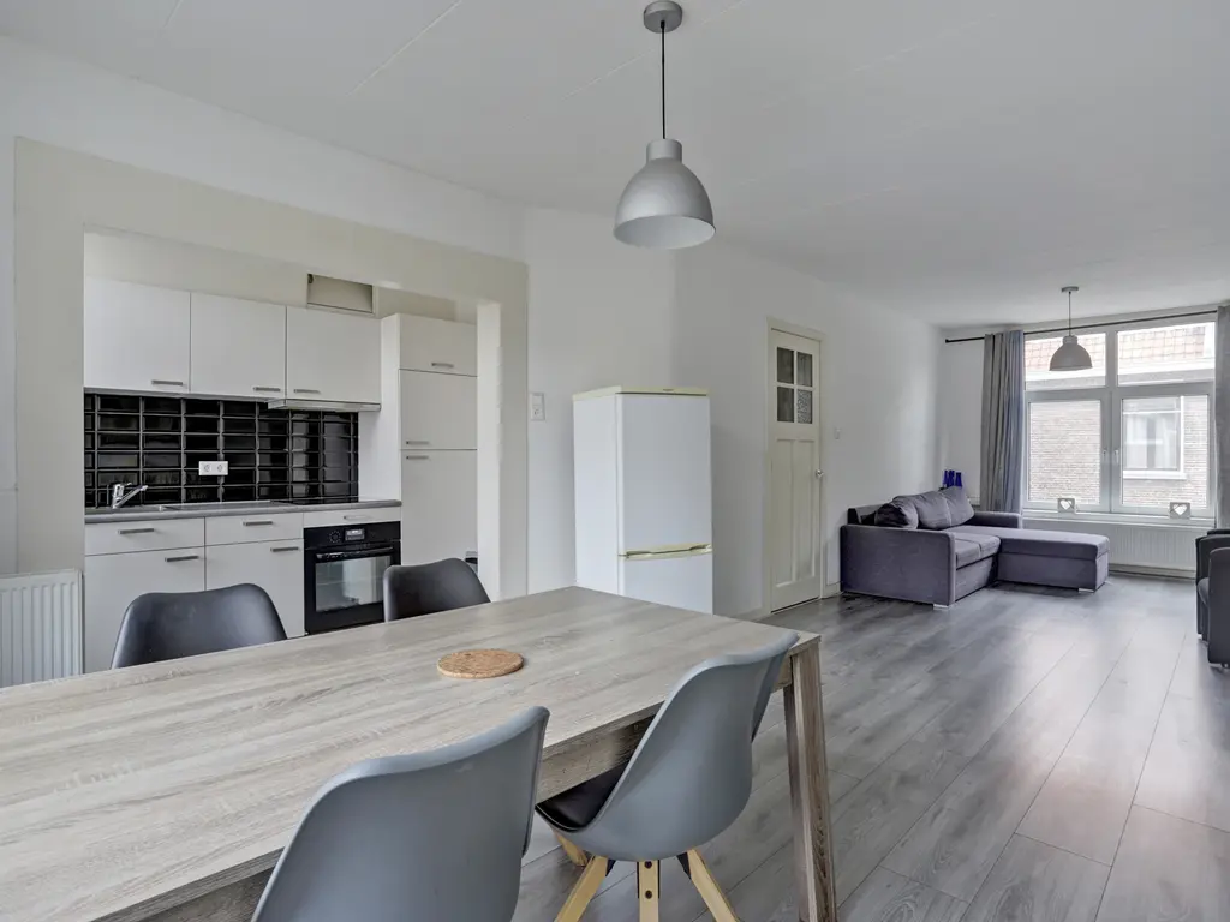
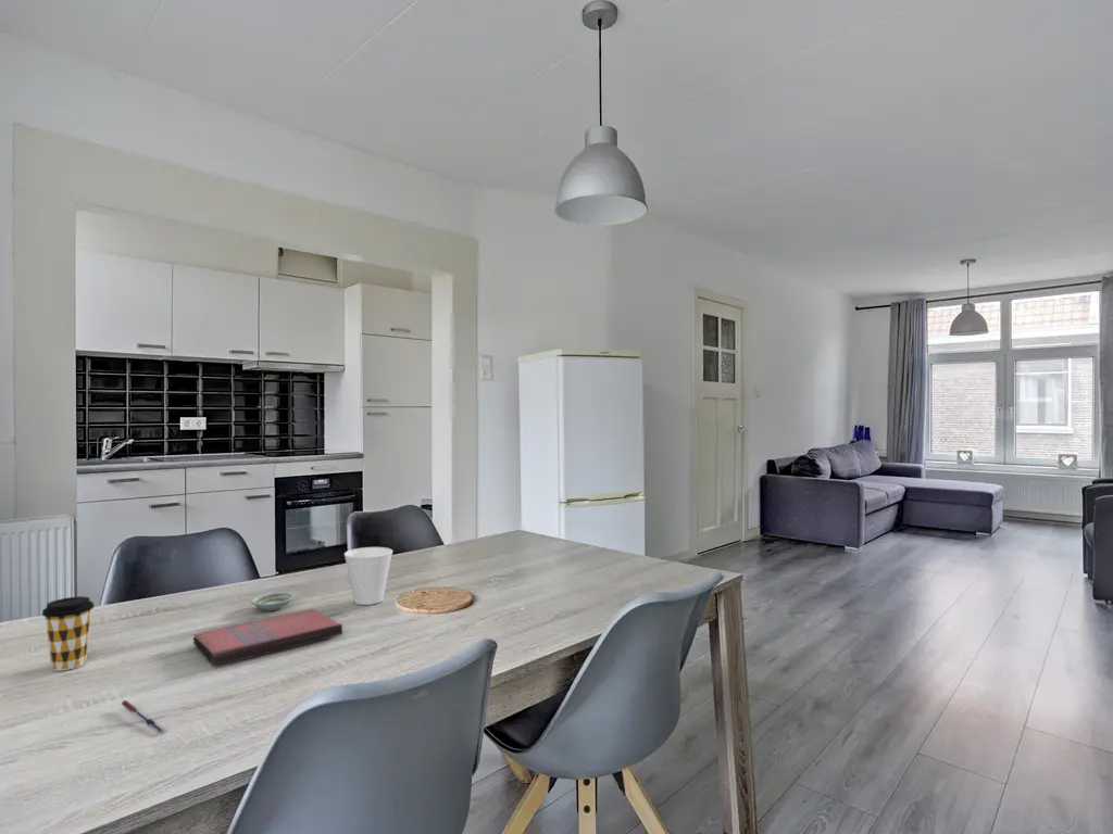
+ pen [121,699,166,735]
+ coffee cup [41,595,96,672]
+ saucer [250,592,296,611]
+ paperback book [192,608,343,667]
+ cup [343,546,393,606]
